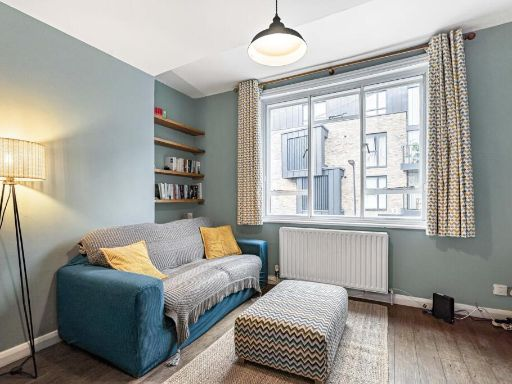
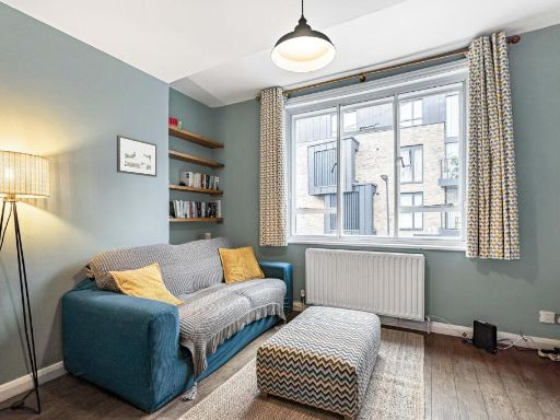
+ picture frame [116,135,158,178]
